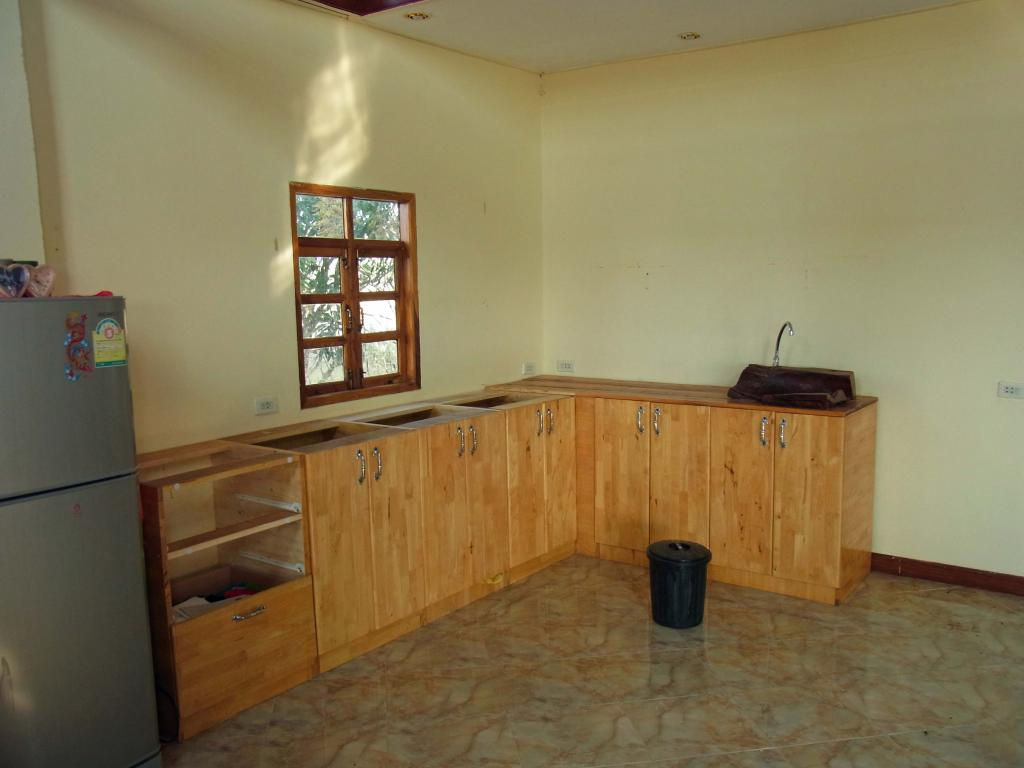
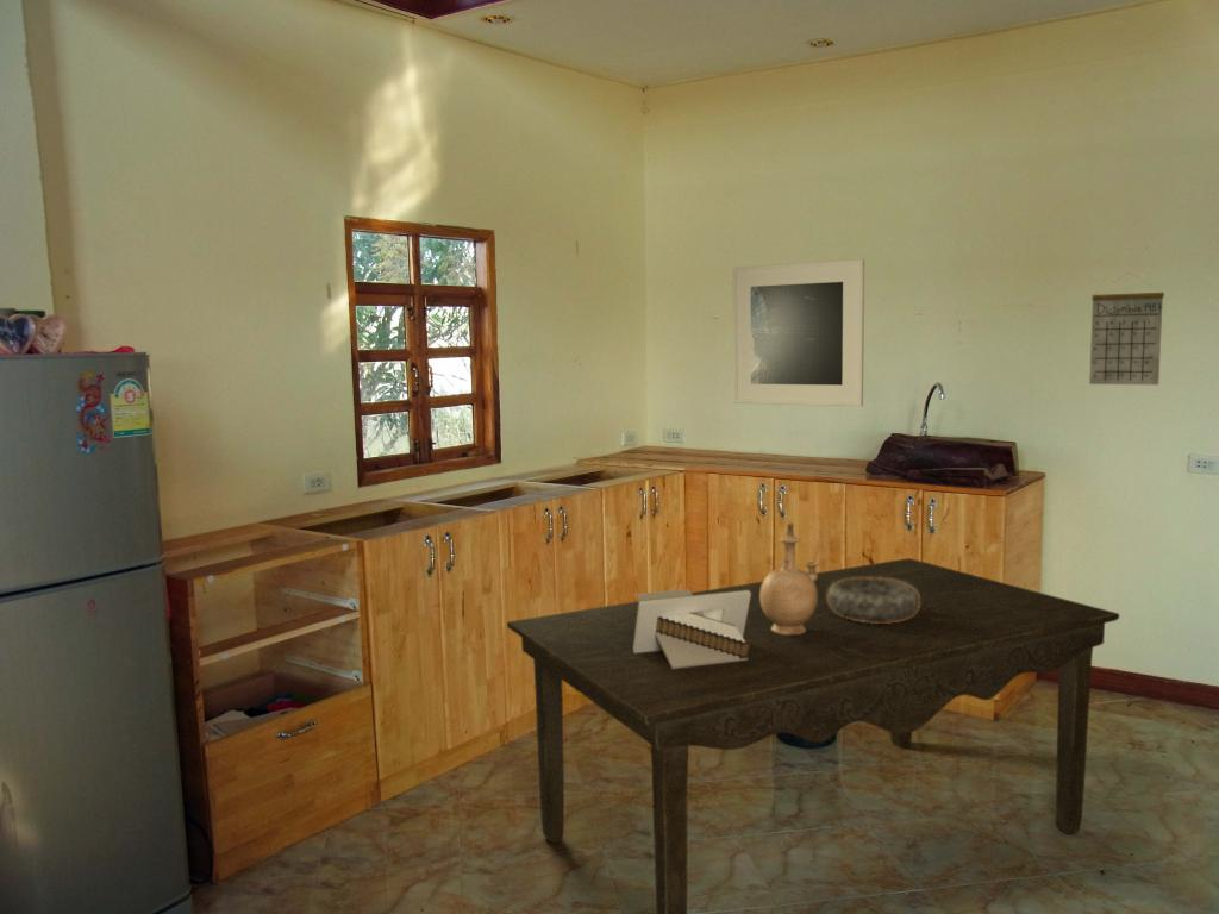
+ dining table [506,557,1121,914]
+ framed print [731,258,865,407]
+ architectural model [633,588,751,669]
+ calendar [1088,271,1165,386]
+ vase [759,521,820,636]
+ decorative bowl [827,577,921,624]
